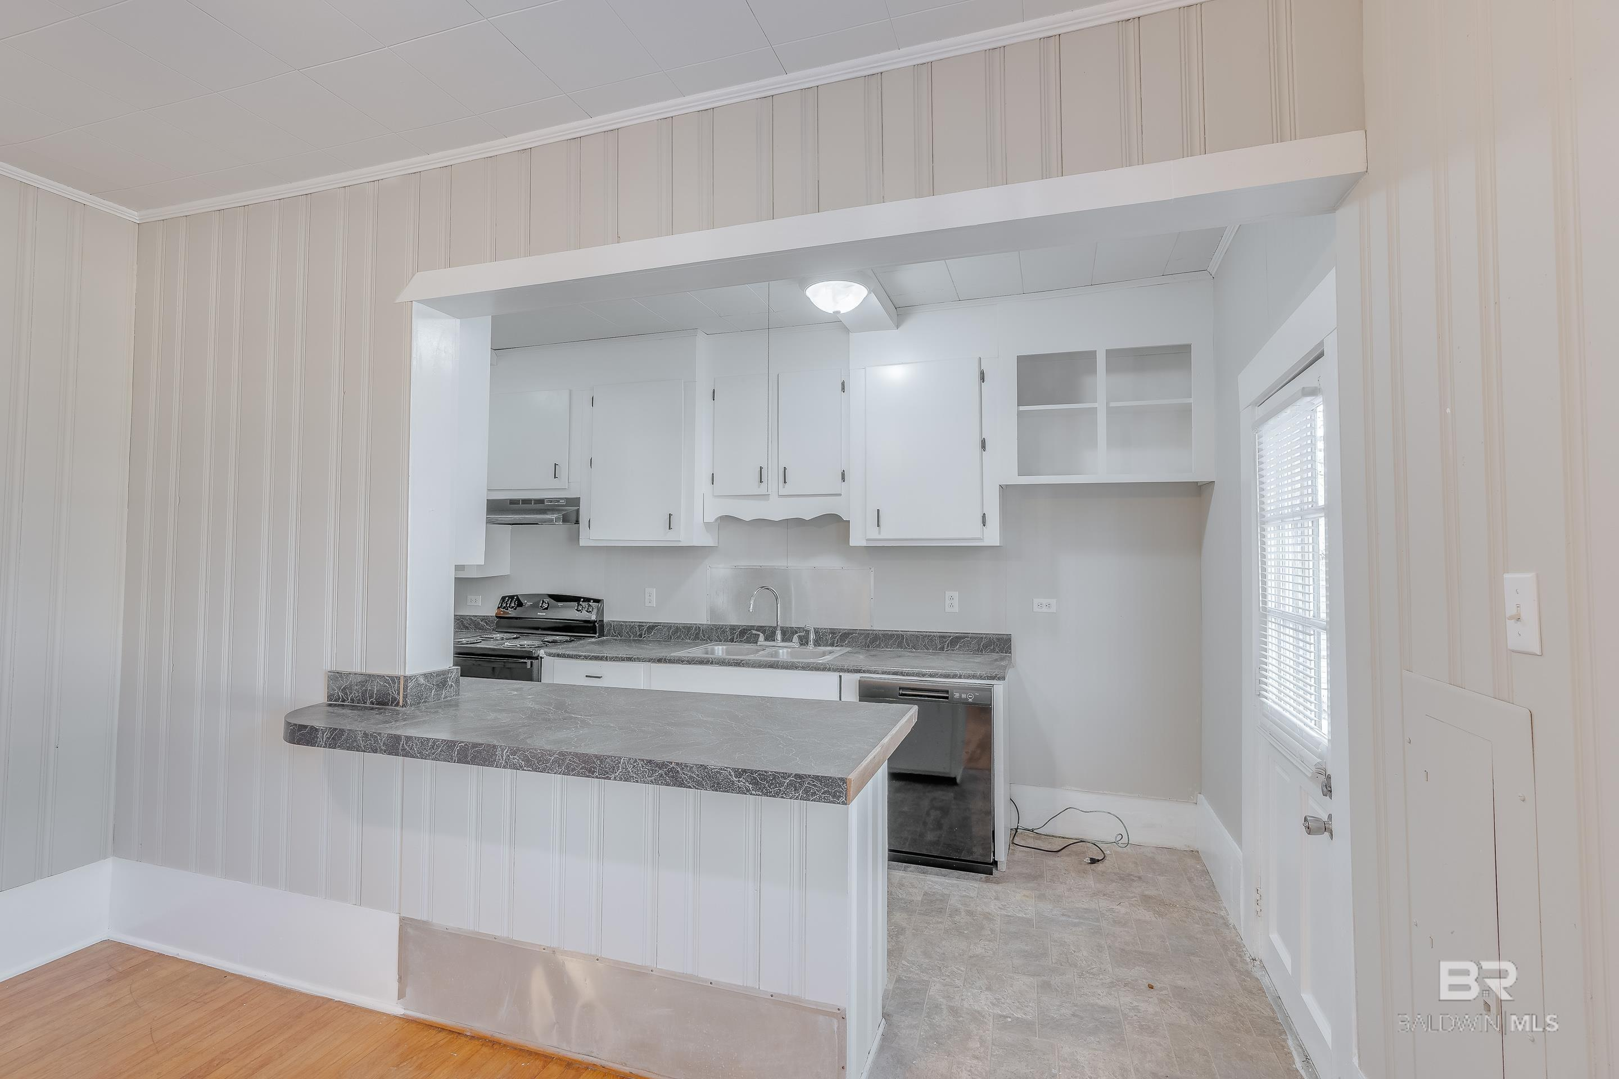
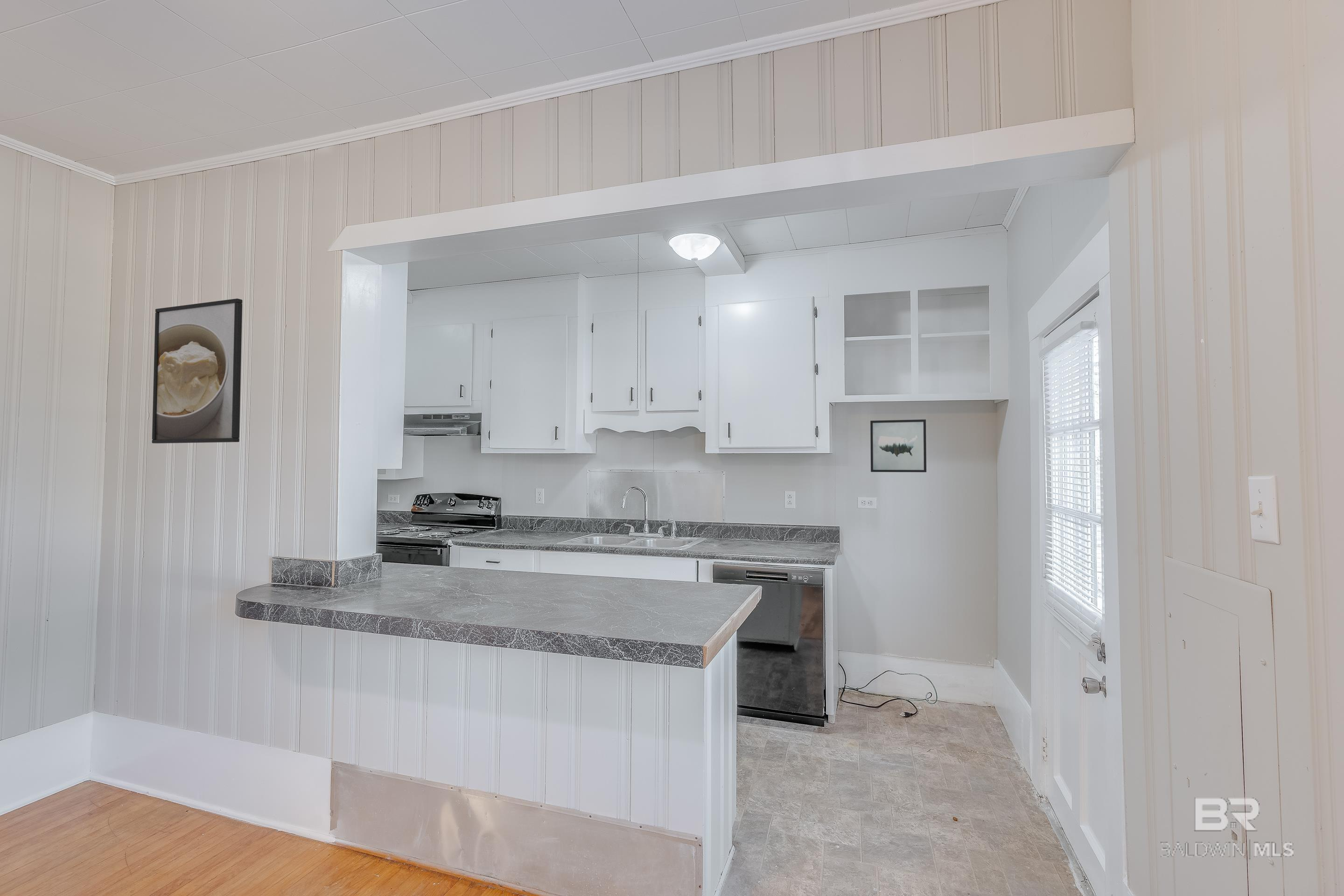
+ wall art [870,419,927,473]
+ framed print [152,298,243,444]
